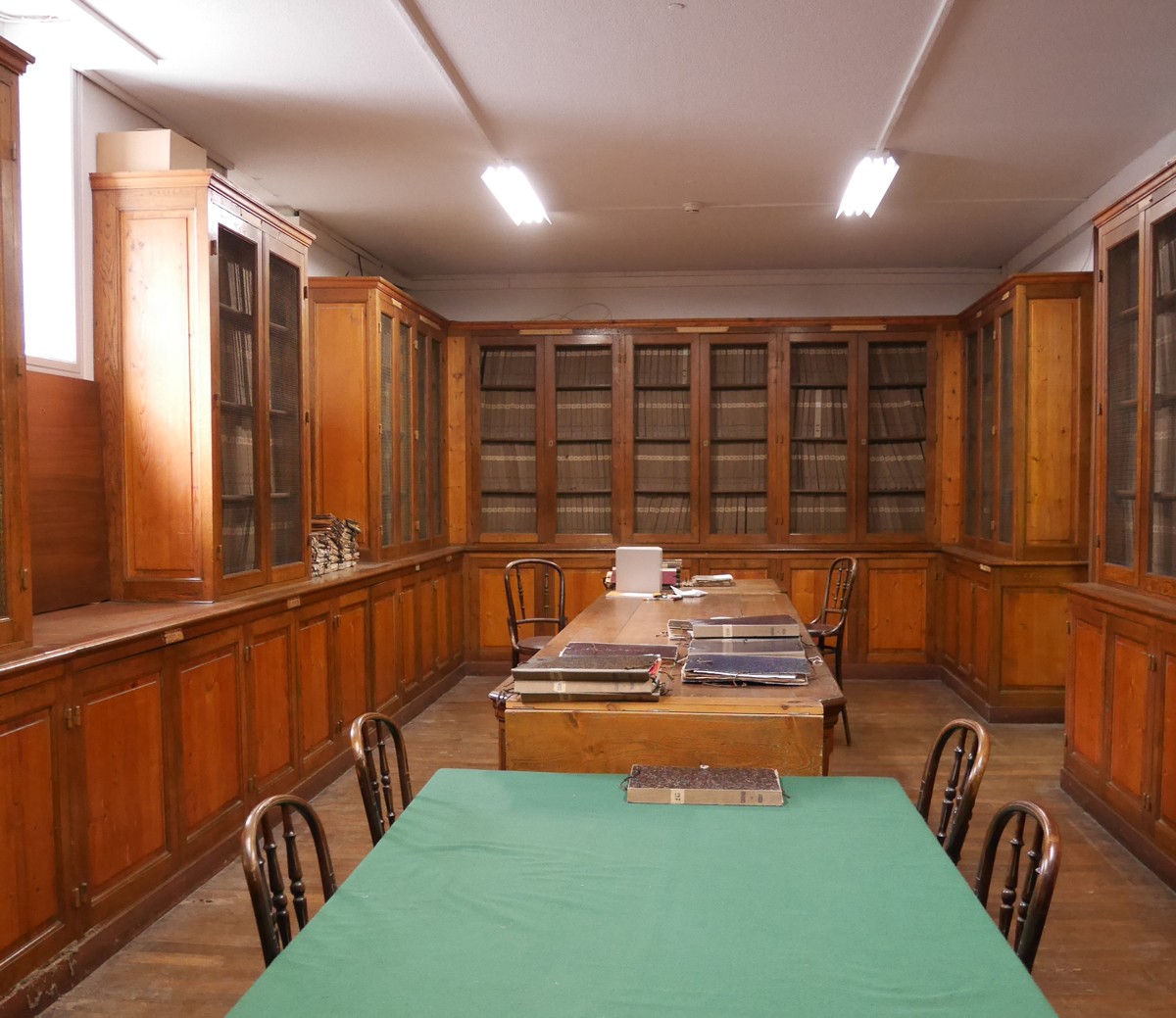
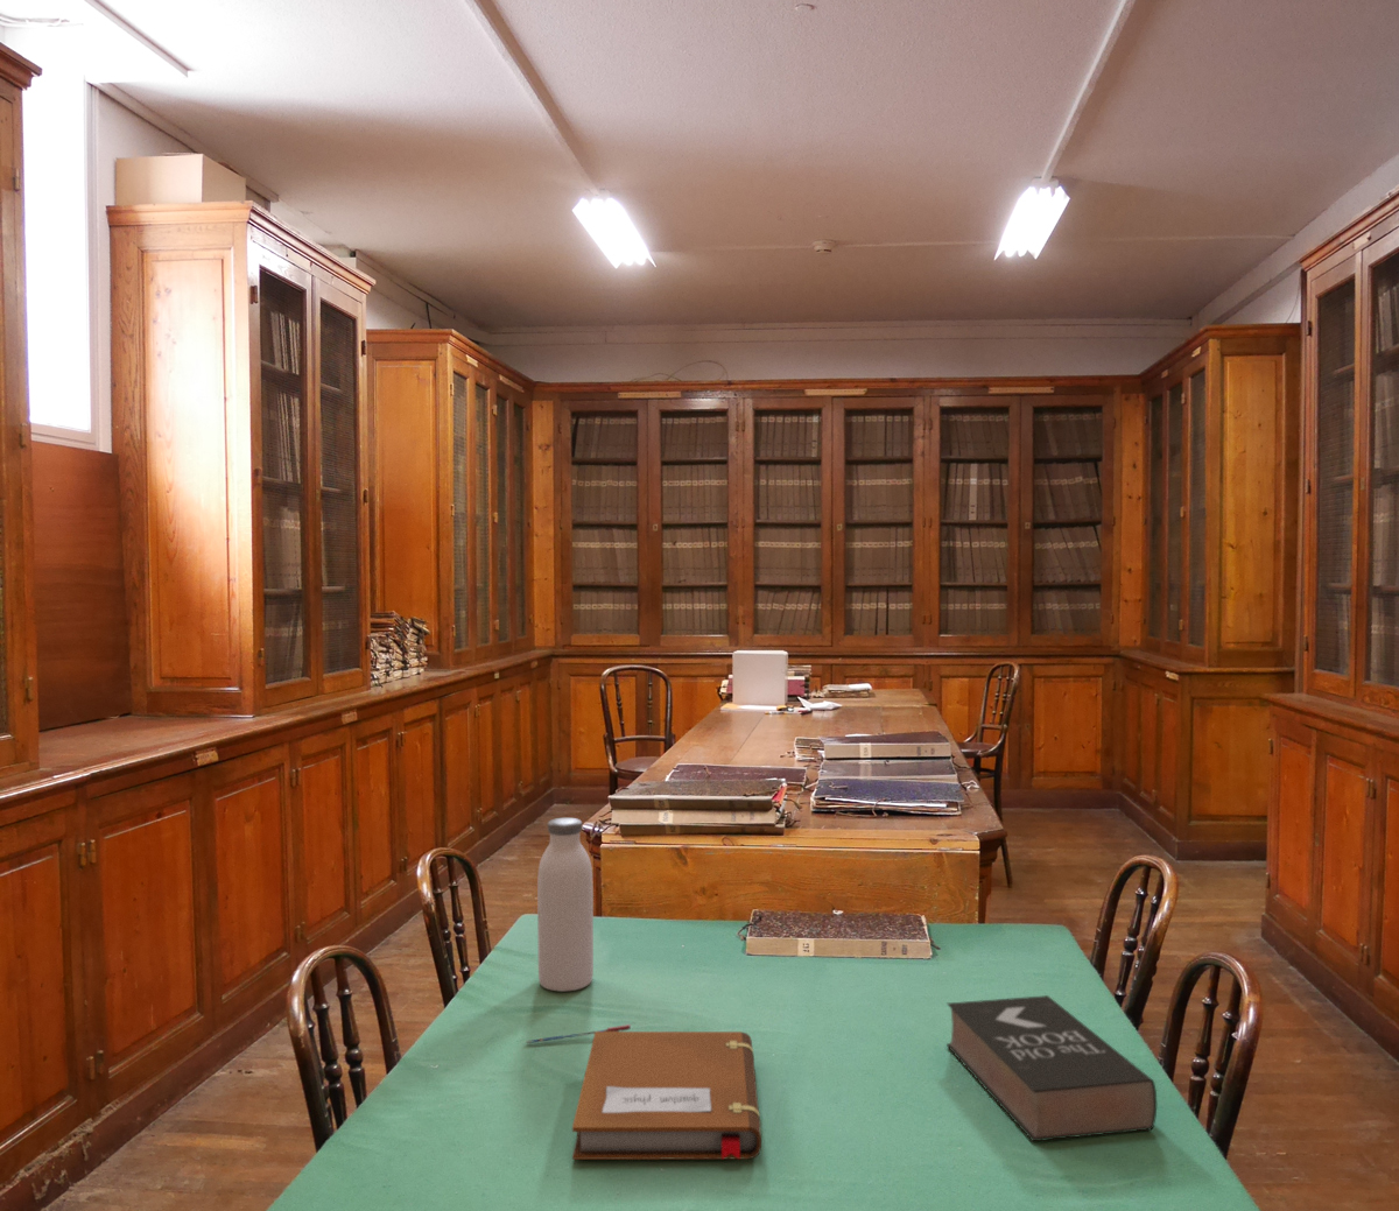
+ water bottle [537,817,595,992]
+ book [946,994,1158,1142]
+ notebook [571,1030,763,1161]
+ pen [525,1023,632,1046]
